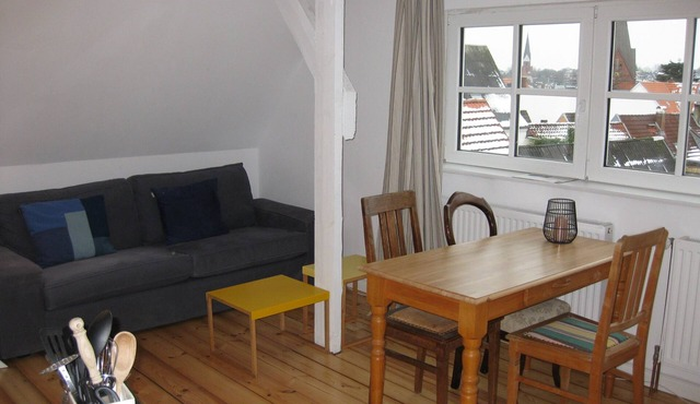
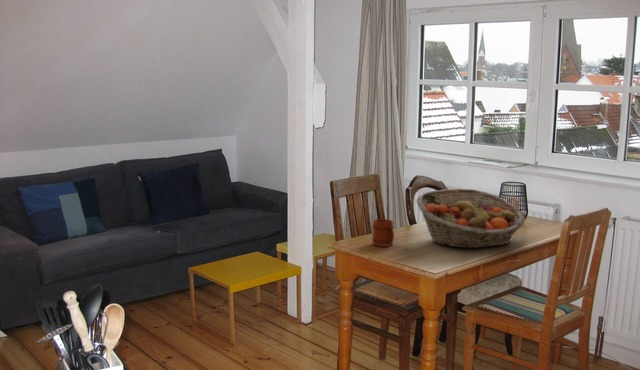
+ mug [371,218,395,248]
+ fruit basket [415,188,526,249]
